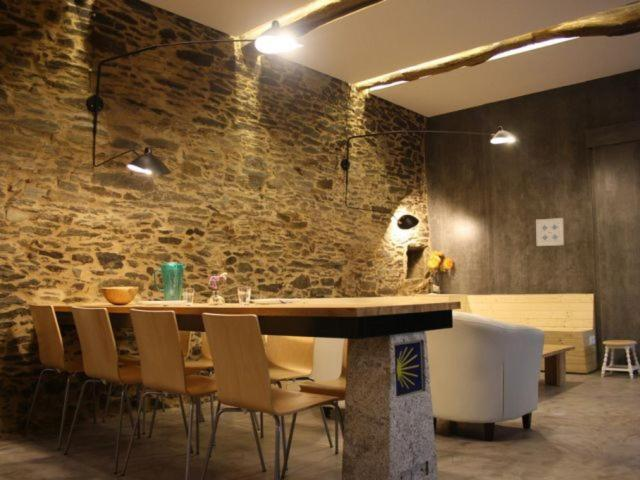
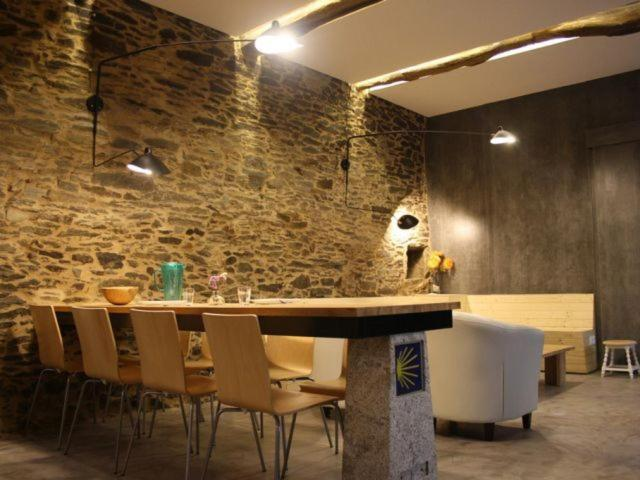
- wall art [535,217,565,247]
